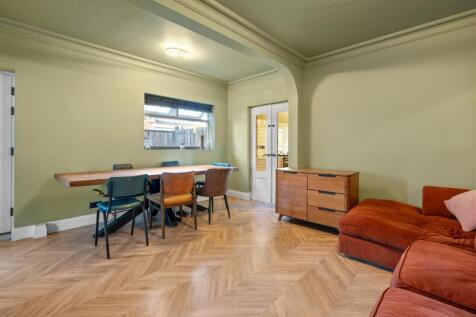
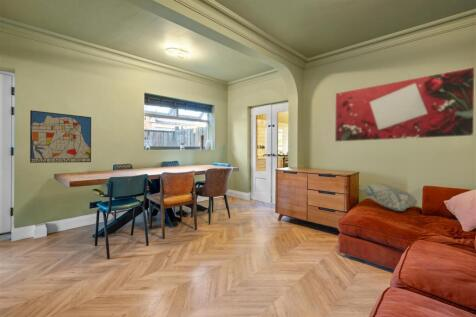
+ decorative pillow [358,182,418,212]
+ wall art [29,109,92,164]
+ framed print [334,66,476,143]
